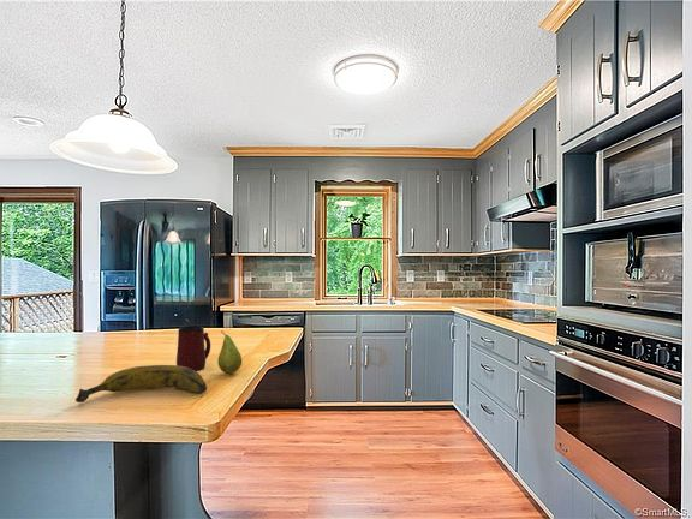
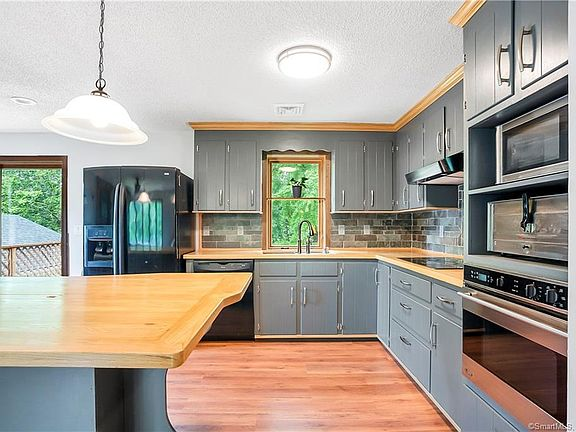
- fruit [216,330,243,375]
- mug [175,324,211,371]
- banana [74,364,208,404]
